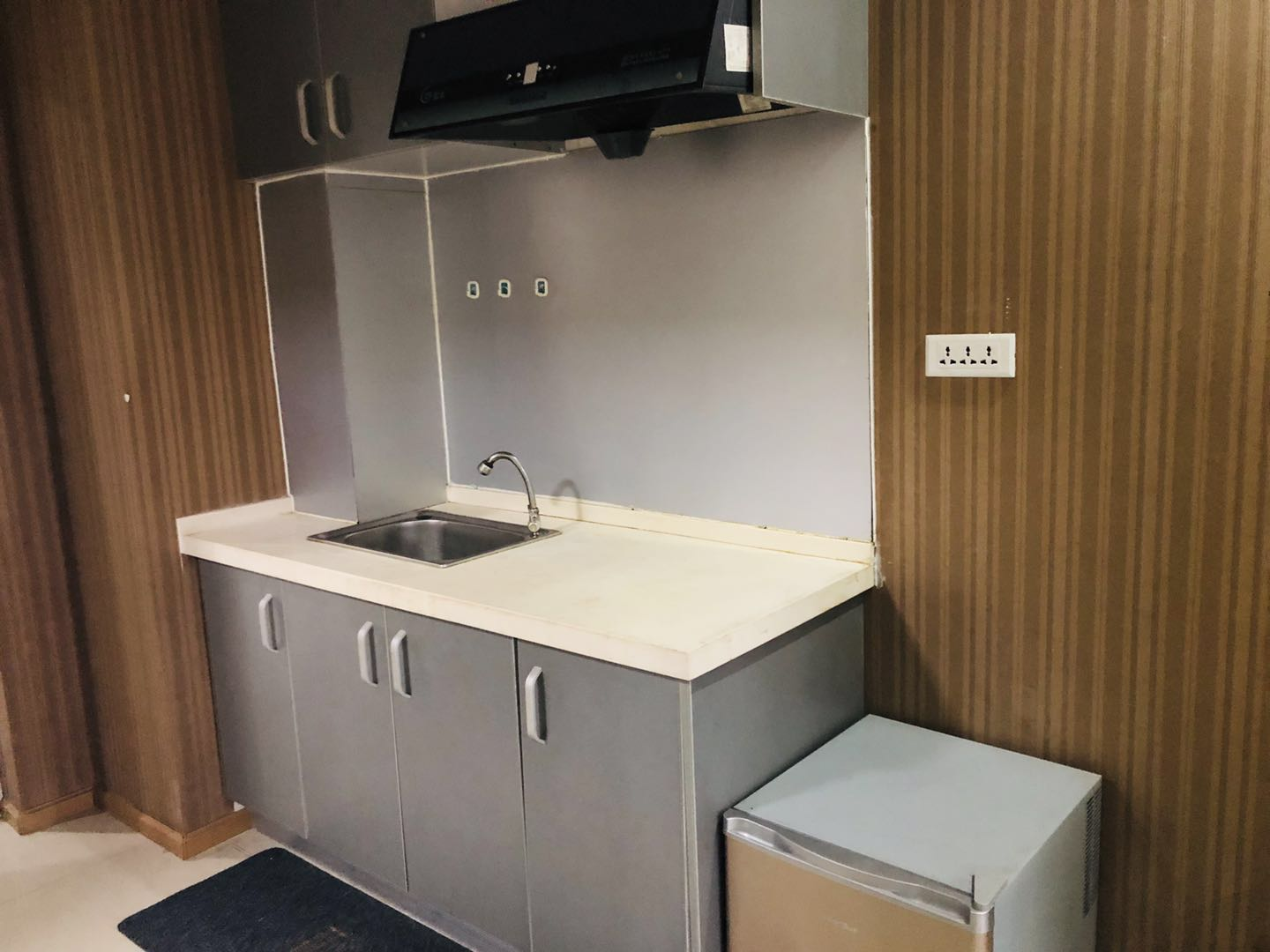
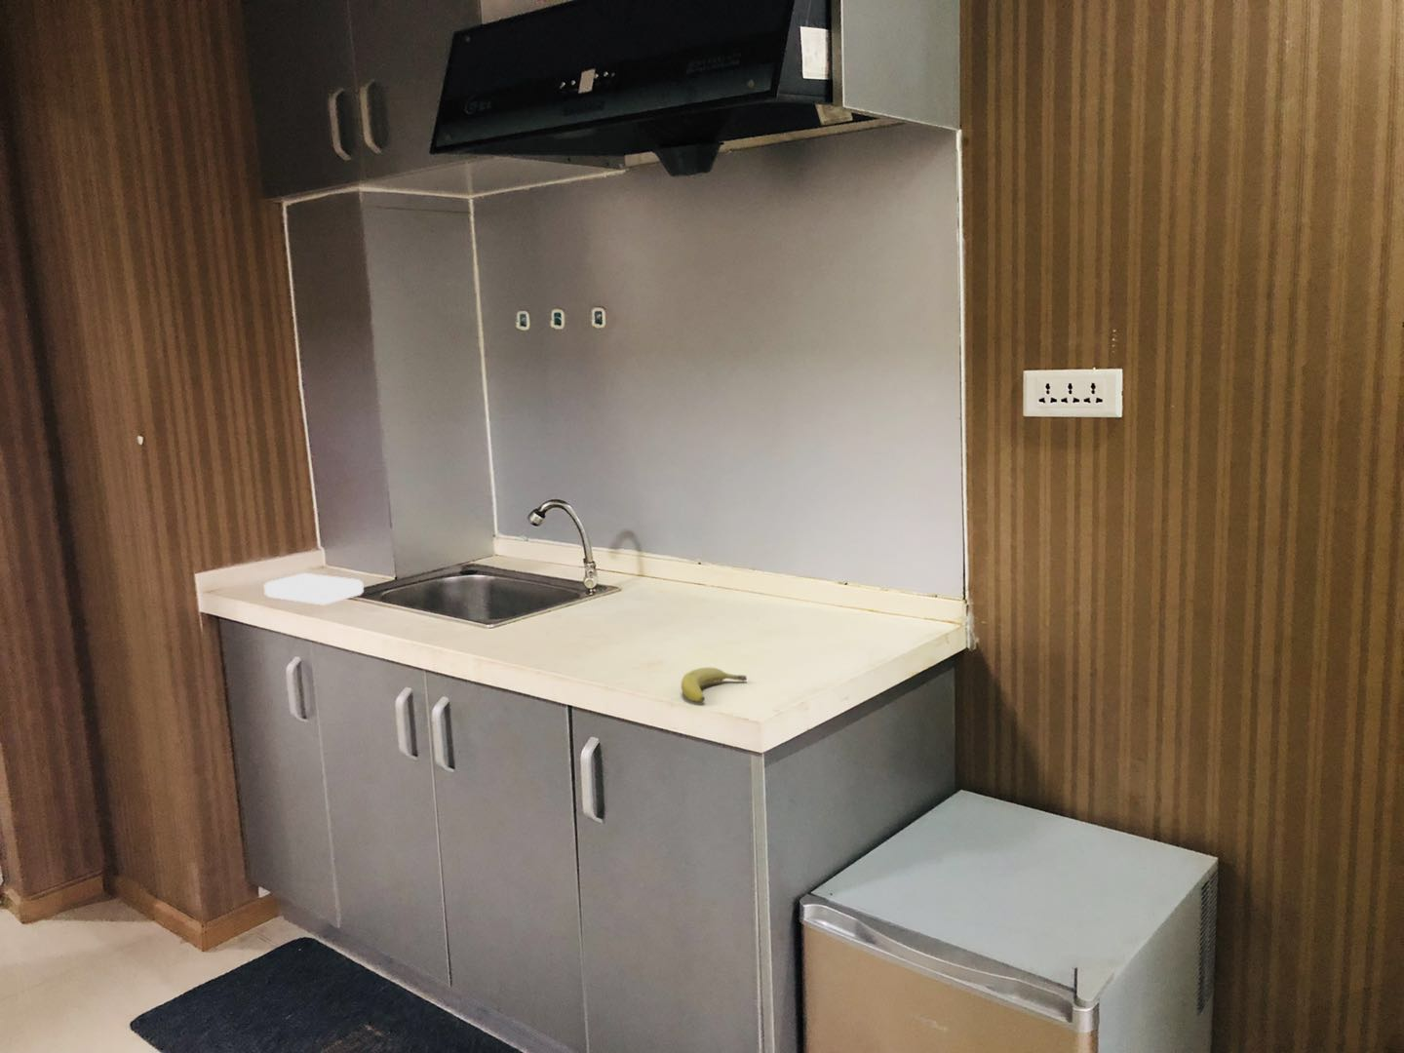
+ fruit [681,667,747,703]
+ wireless charger [263,572,365,605]
